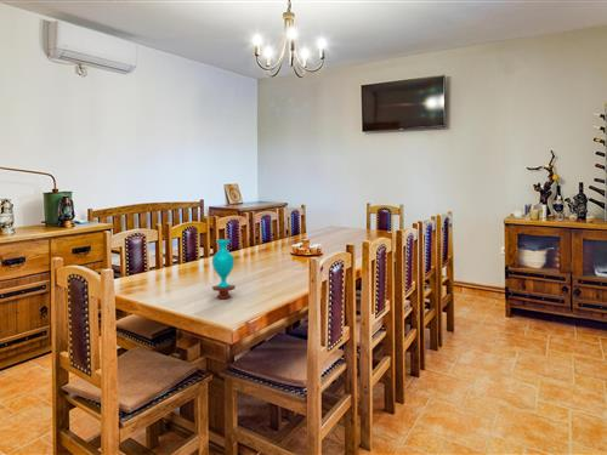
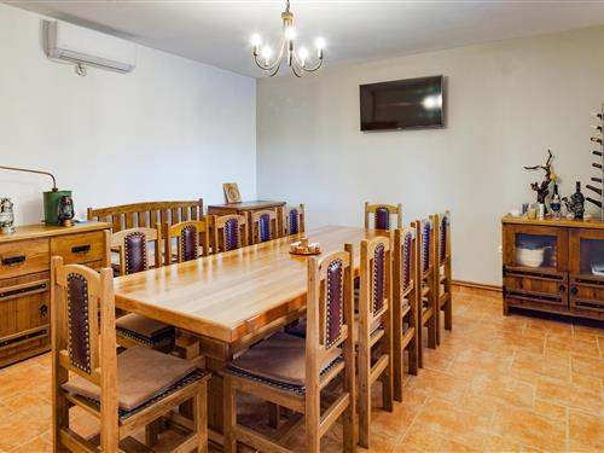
- vase [211,238,237,300]
